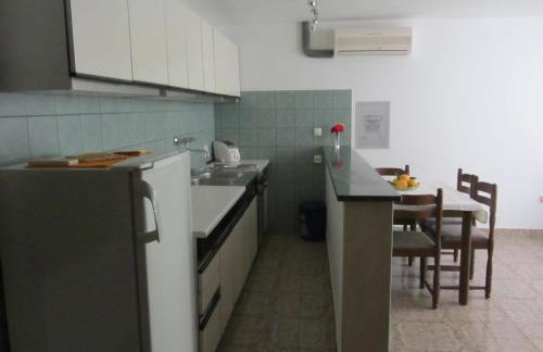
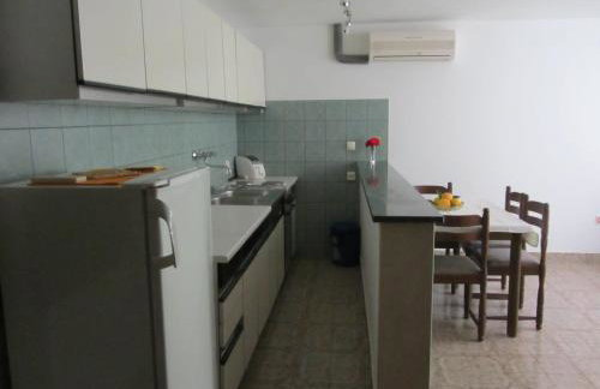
- wall art [354,100,391,150]
